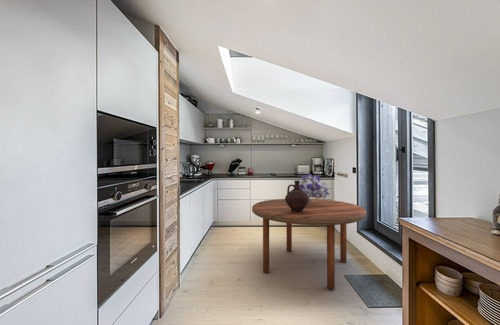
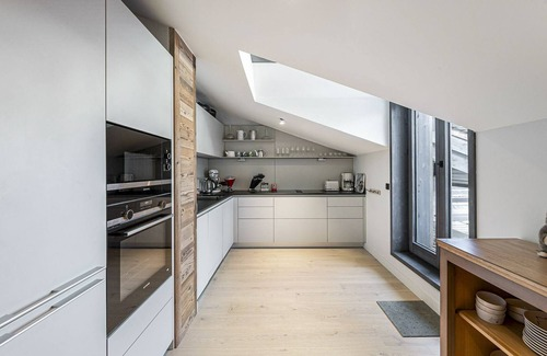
- bouquet [299,173,331,202]
- ceramic jug [284,180,310,213]
- dining table [251,198,368,290]
